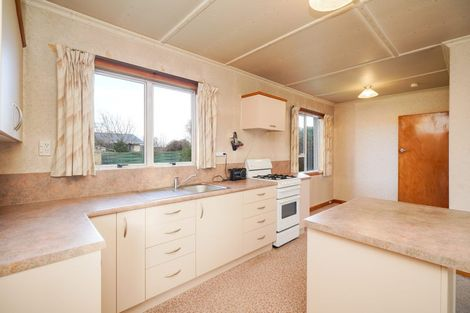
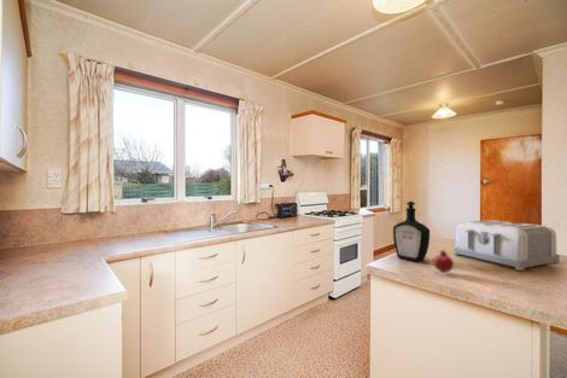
+ toaster [452,219,561,272]
+ bottle [392,200,431,263]
+ fruit [432,249,455,274]
